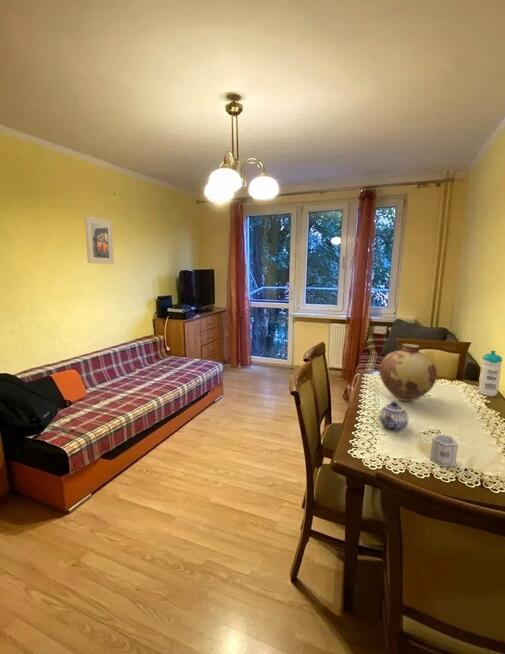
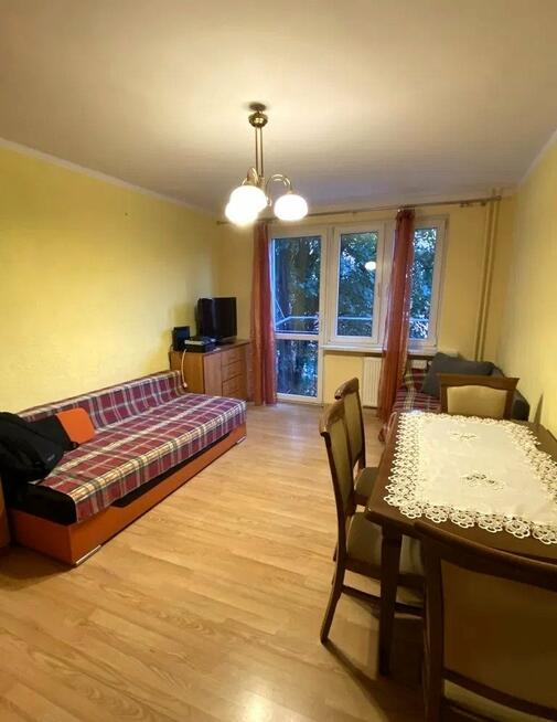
- cup [429,433,459,468]
- water bottle [478,350,503,397]
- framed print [84,215,115,265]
- vase [378,343,438,402]
- teapot [378,400,409,433]
